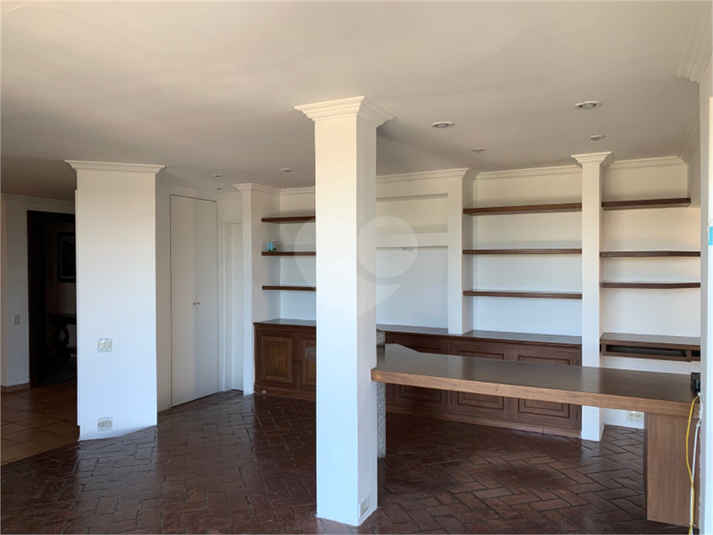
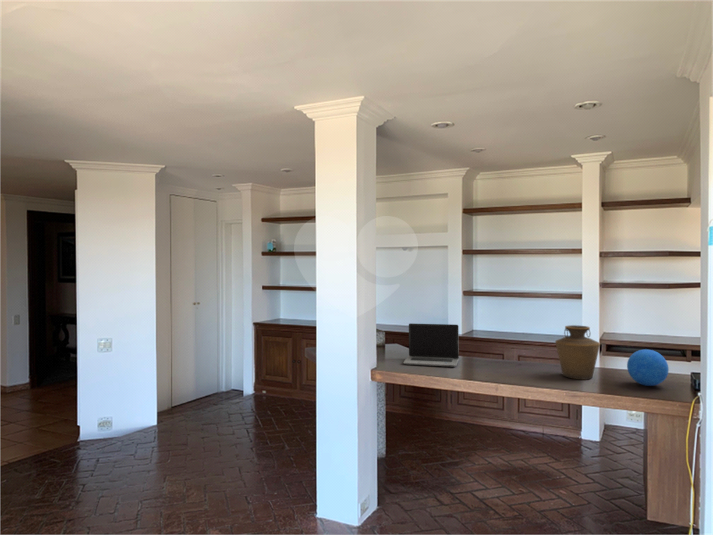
+ vase [554,324,601,380]
+ decorative ball [626,348,670,387]
+ laptop computer [403,322,460,368]
